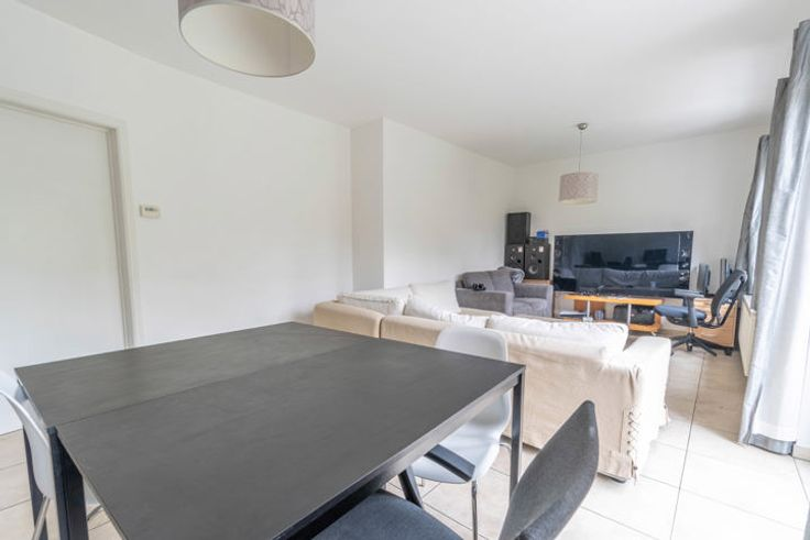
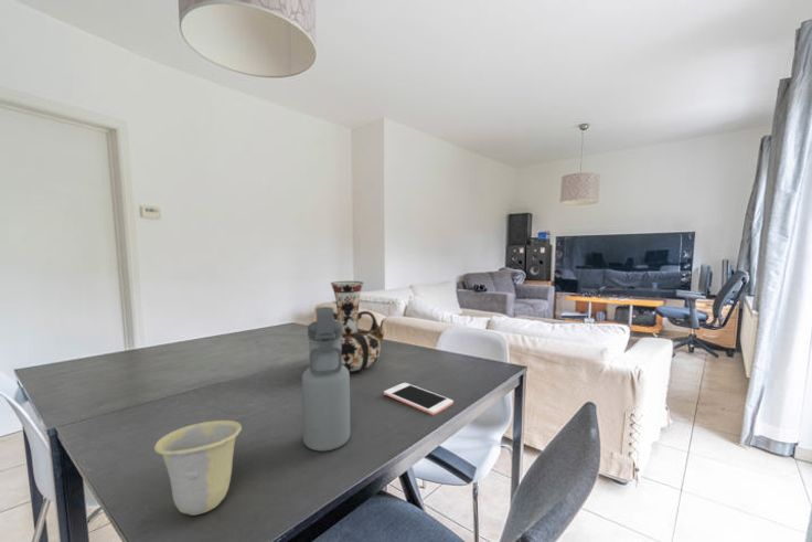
+ cup [153,419,243,517]
+ cell phone [383,382,455,416]
+ water bottle [301,306,351,453]
+ vase [330,280,385,373]
